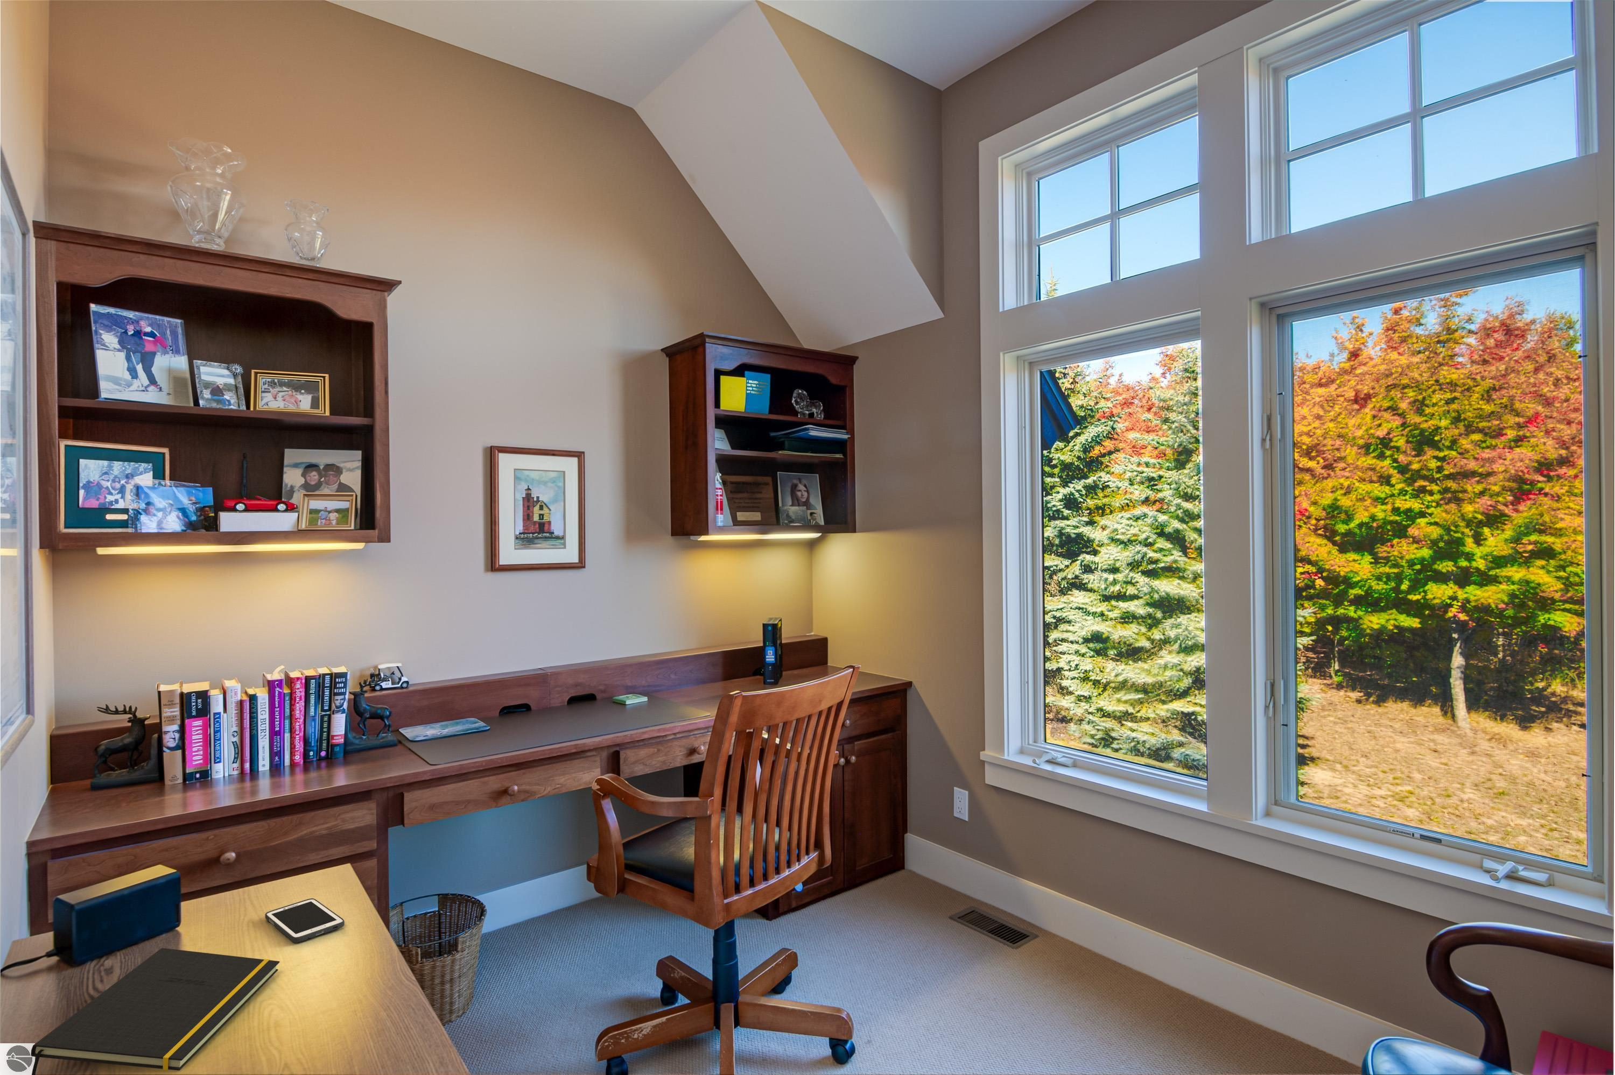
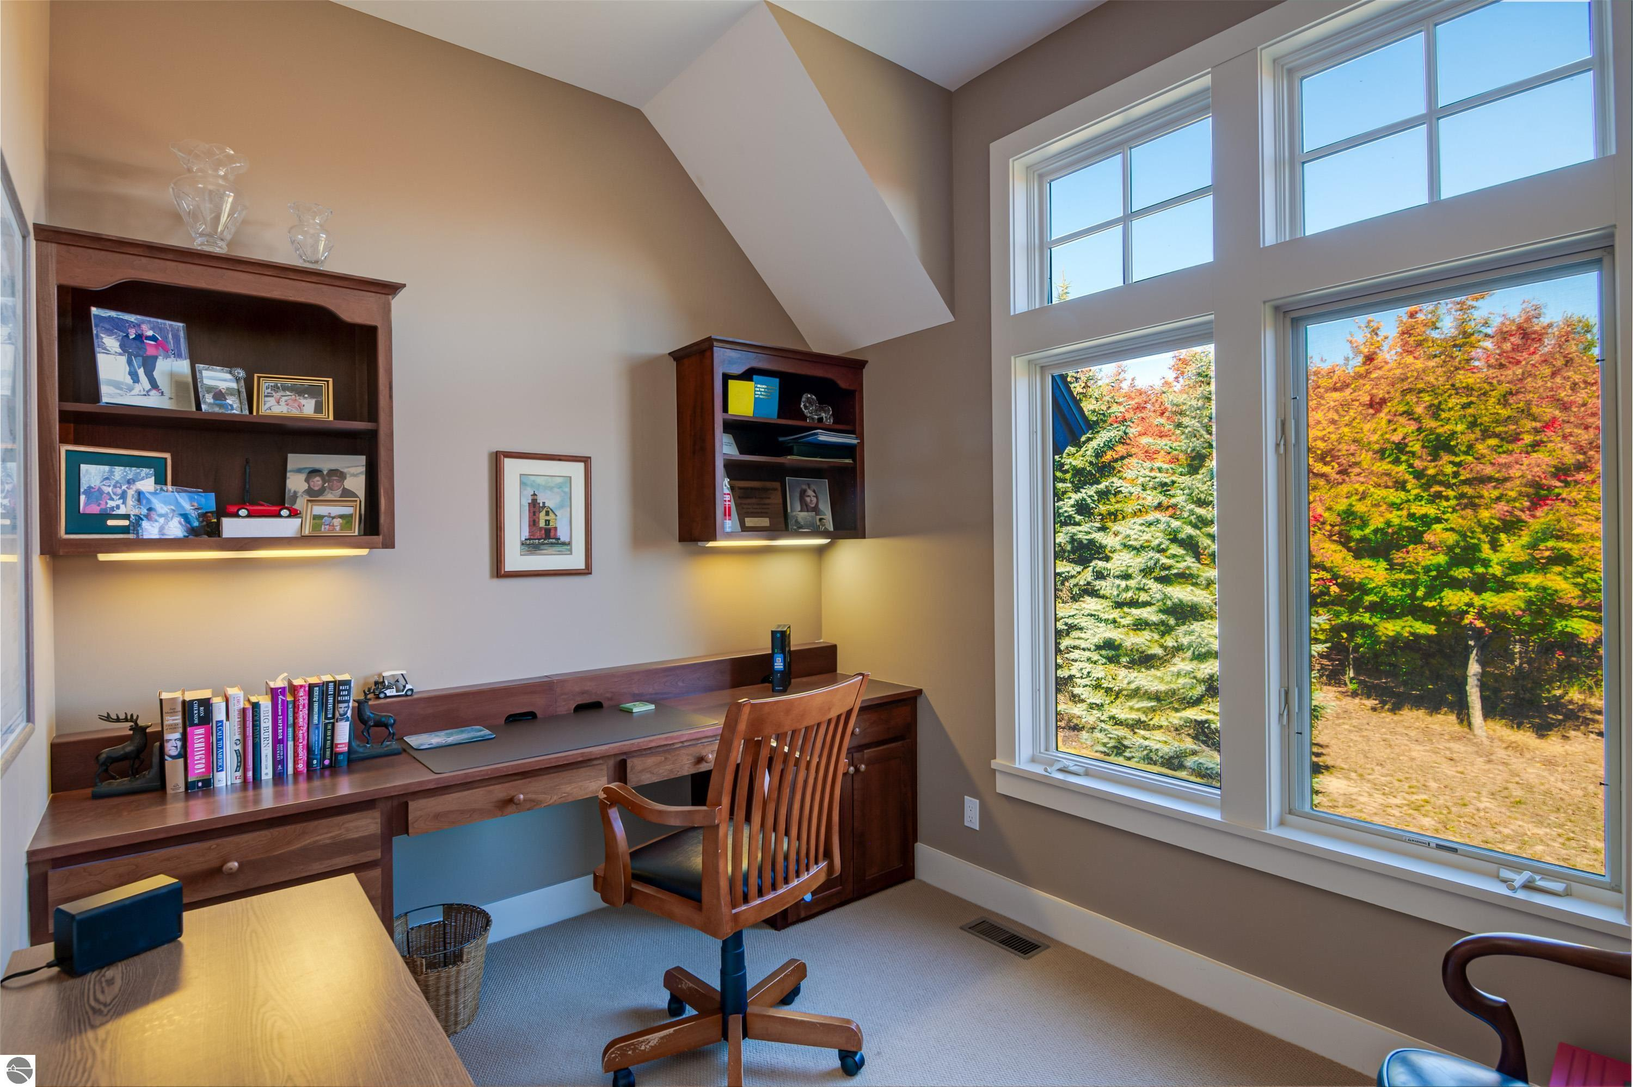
- notepad [30,948,281,1075]
- cell phone [265,897,346,943]
